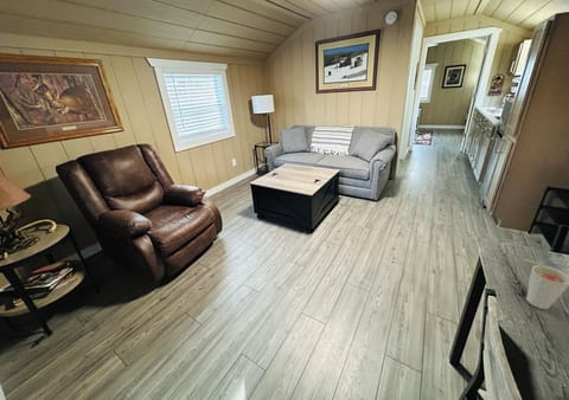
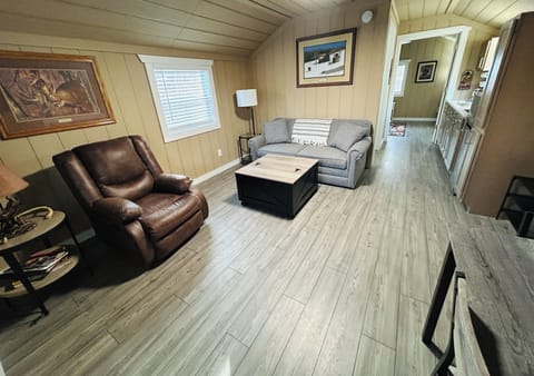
- cup [523,258,569,310]
